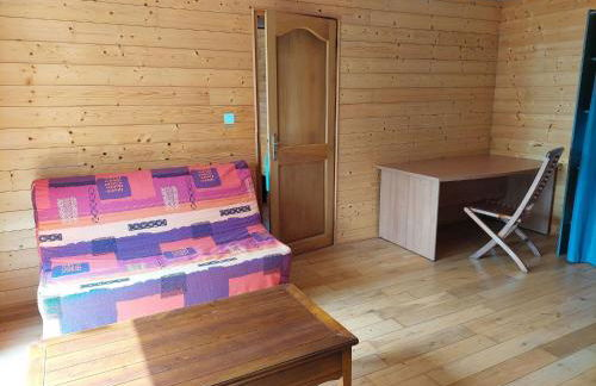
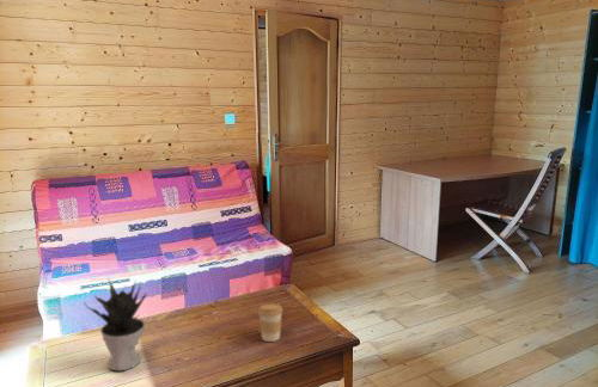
+ coffee cup [257,302,283,343]
+ potted plant [83,277,148,371]
